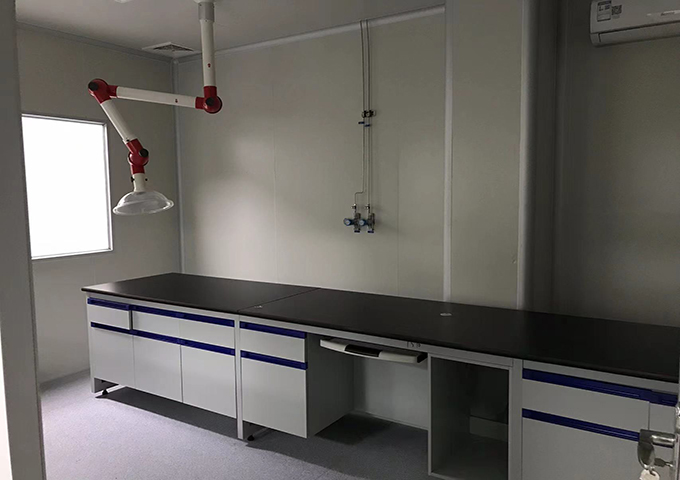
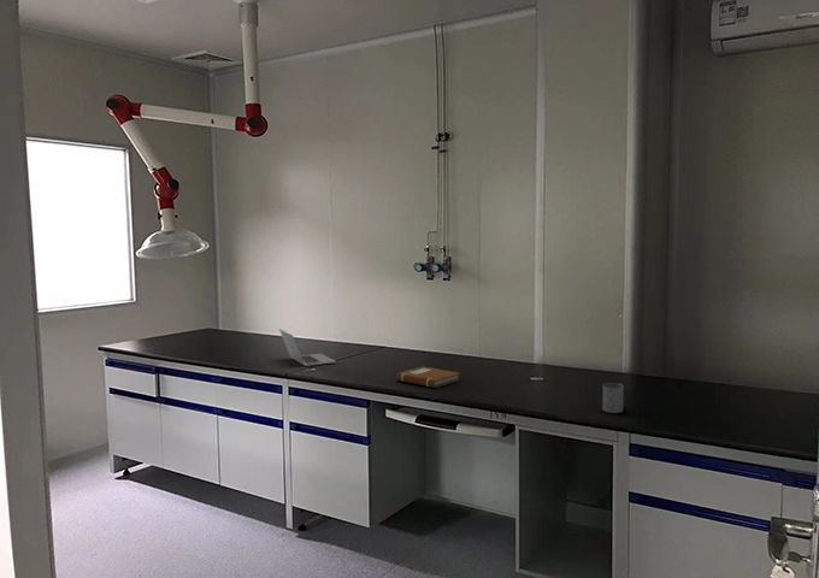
+ notebook [395,366,461,389]
+ laptop [278,328,337,367]
+ mug [601,382,625,414]
